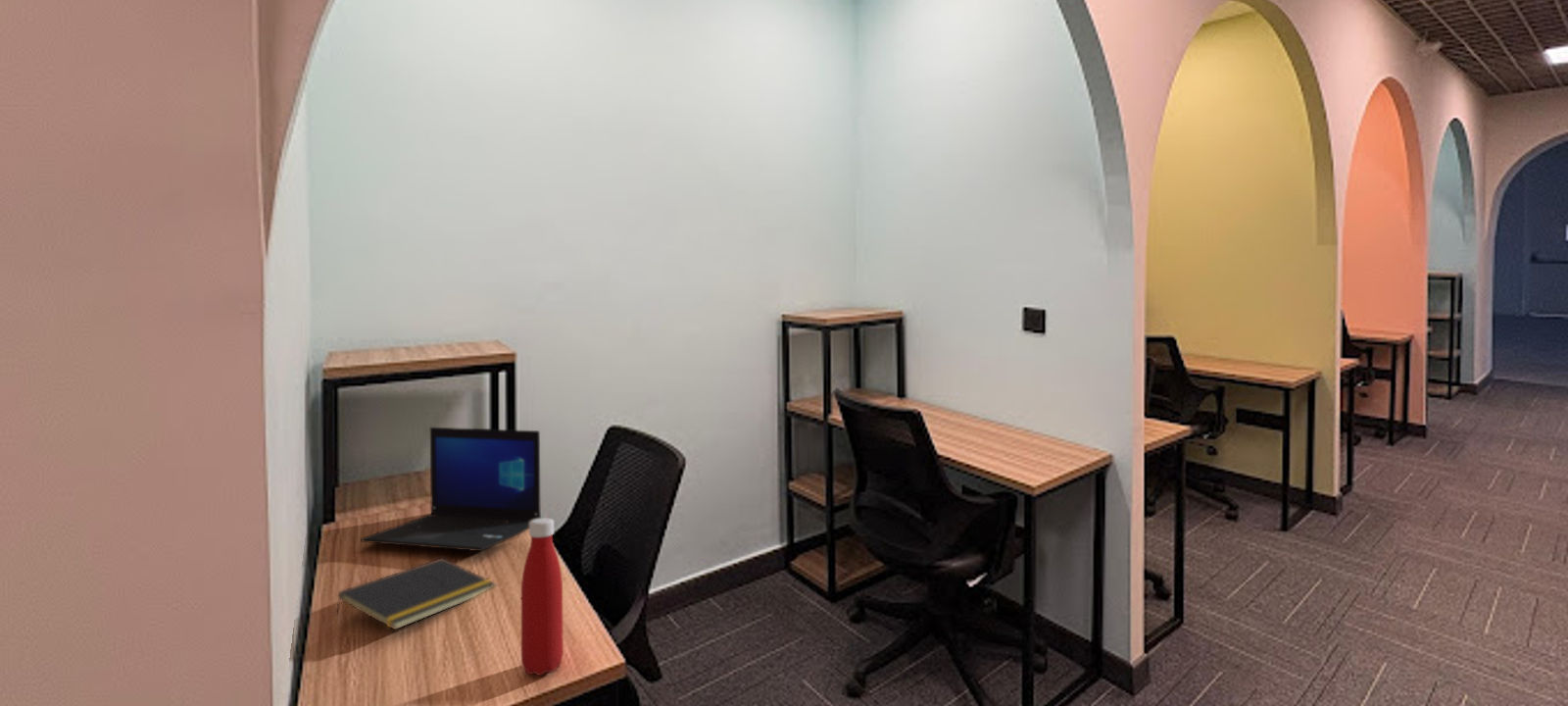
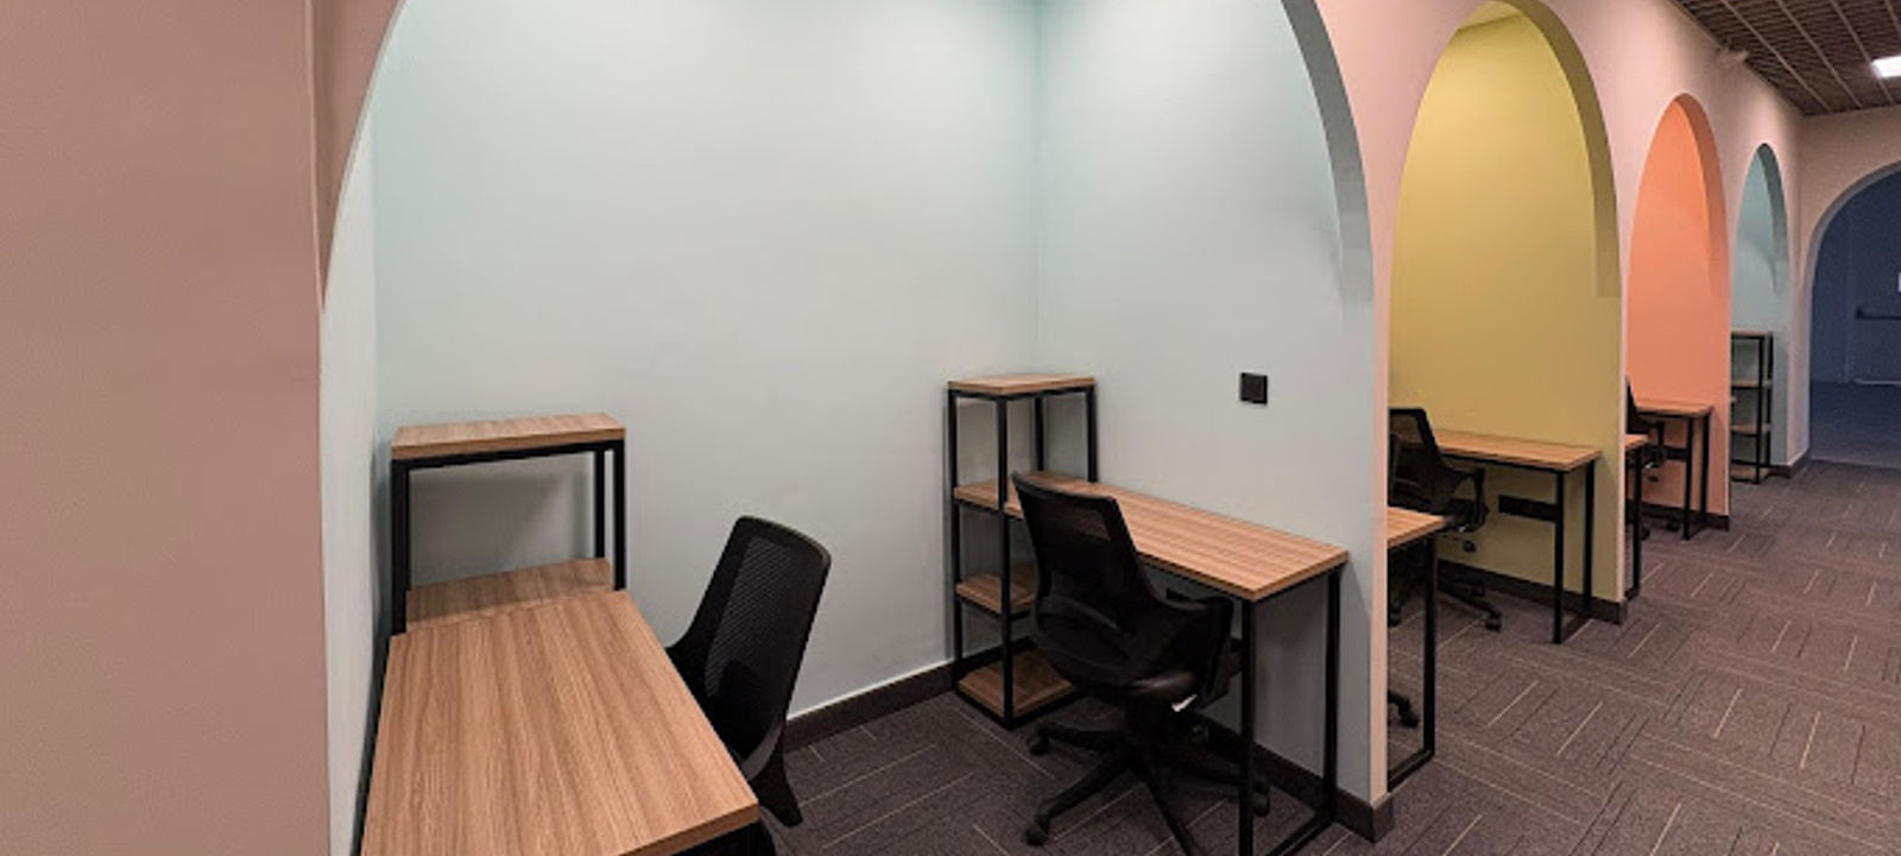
- notepad [334,557,497,630]
- laptop [360,427,542,552]
- bottle [520,517,564,677]
